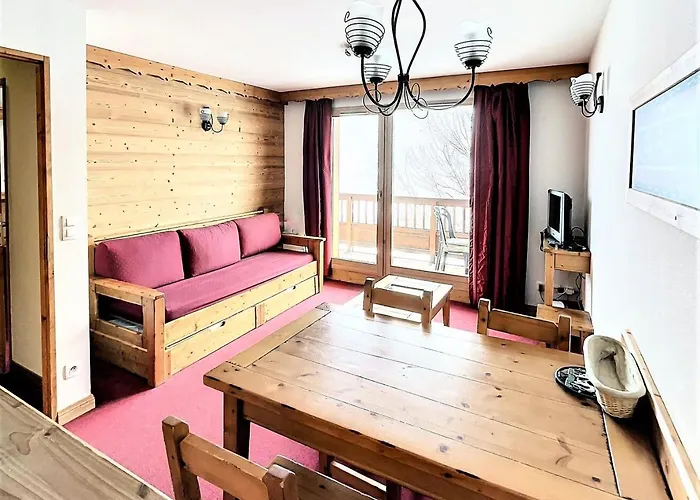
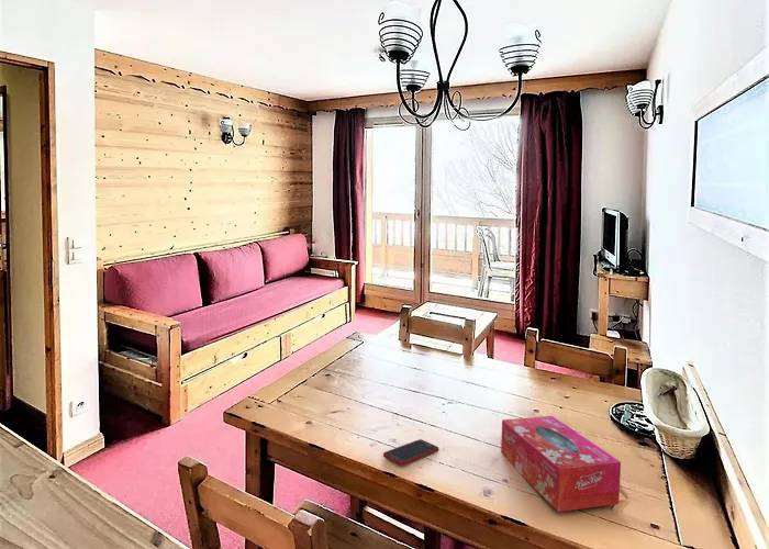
+ tissue box [500,415,622,513]
+ cell phone [382,438,439,467]
